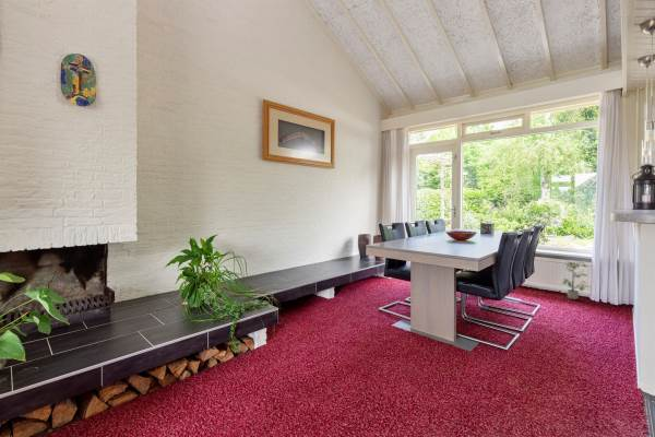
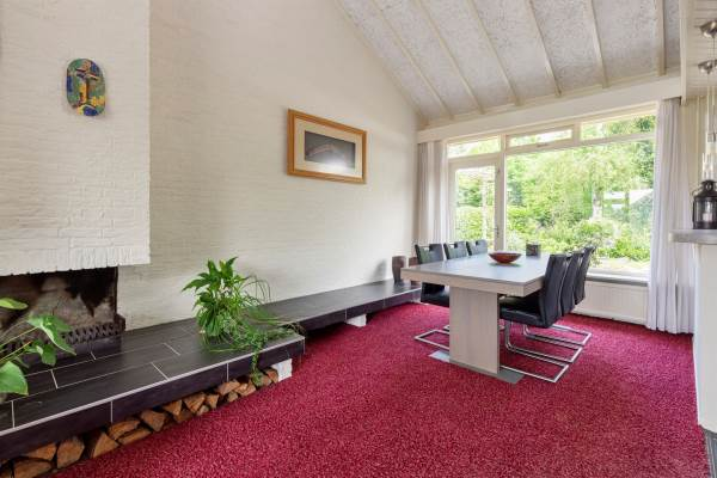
- potted plant [561,260,591,300]
